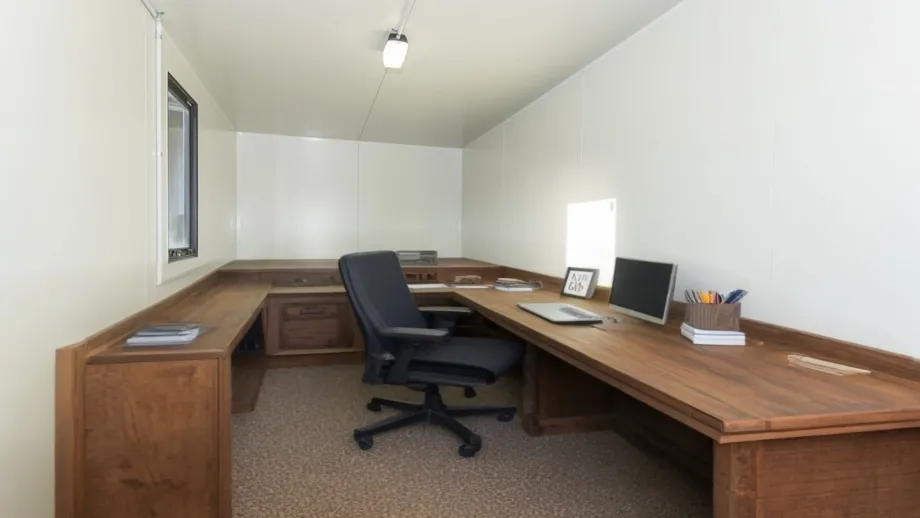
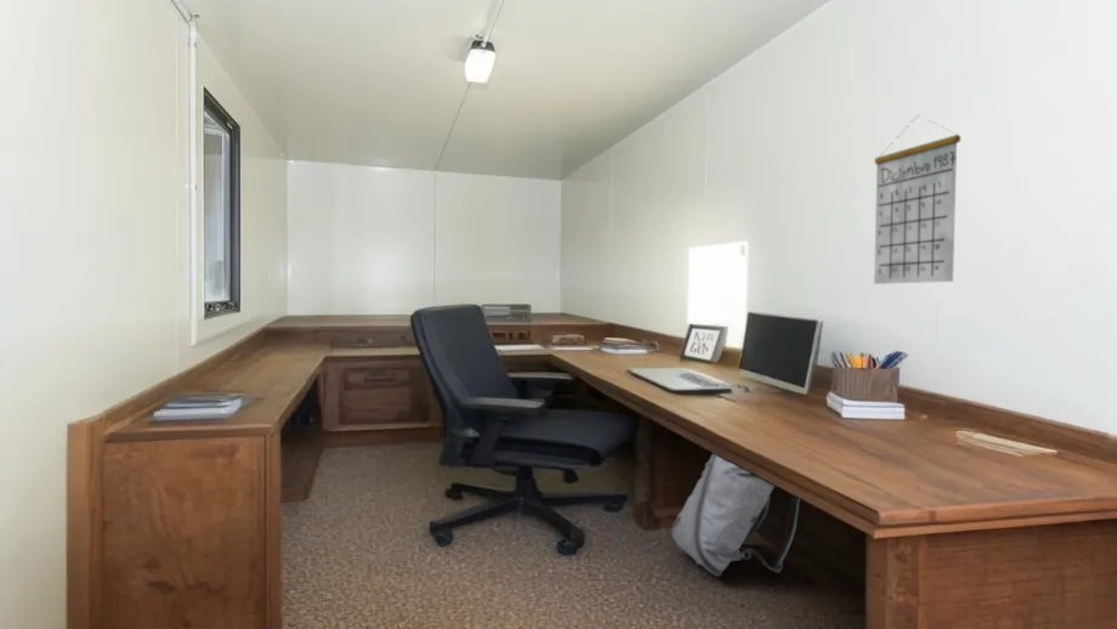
+ backpack [670,453,800,578]
+ calendar [873,114,962,285]
